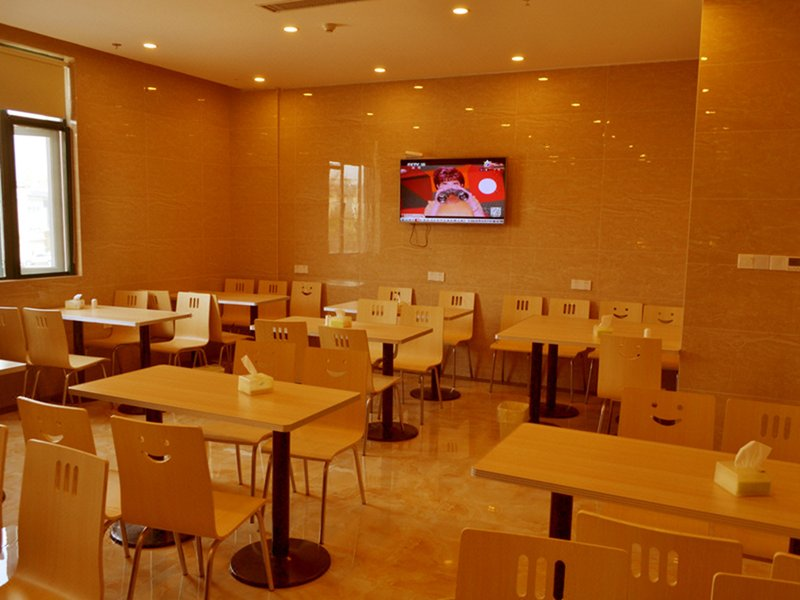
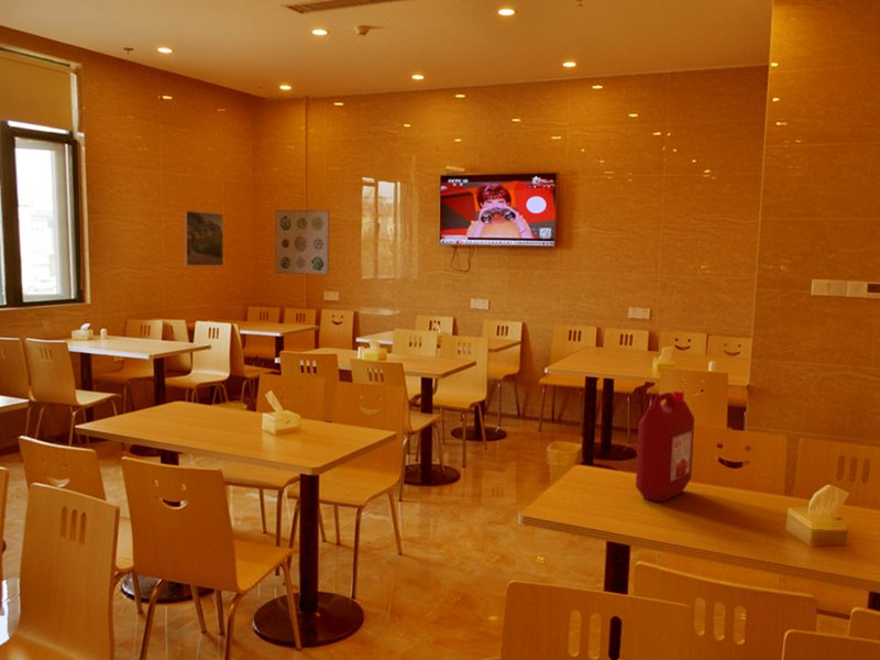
+ ketchup jug [635,389,695,503]
+ wall art [274,209,331,276]
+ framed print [183,210,224,267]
